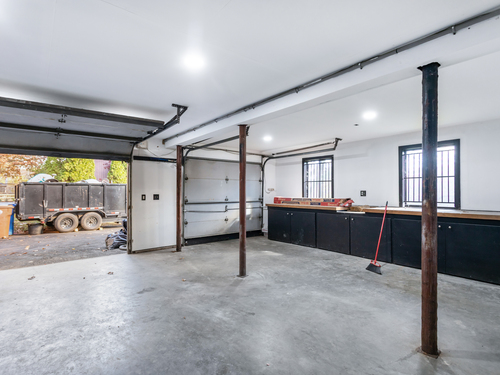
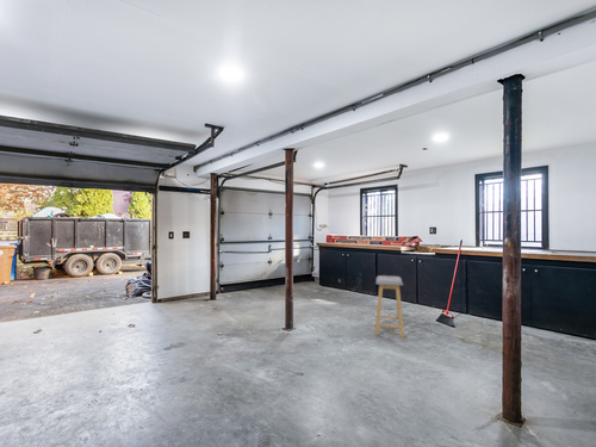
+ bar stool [374,274,405,339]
